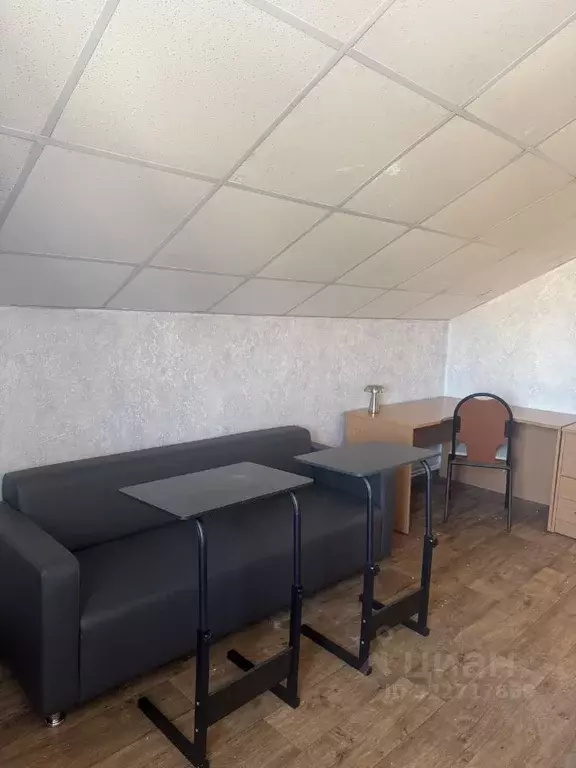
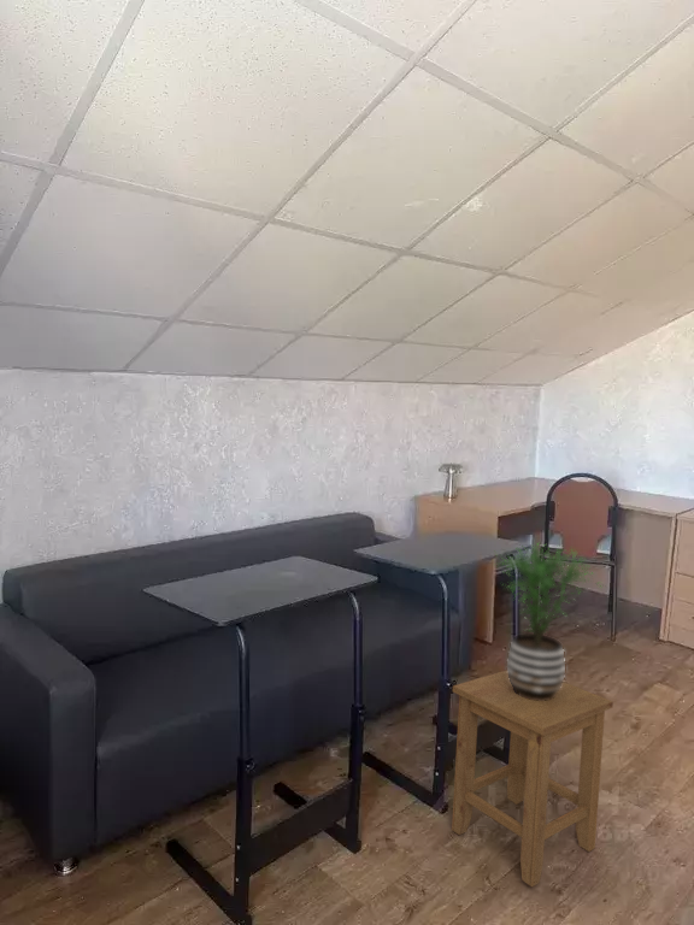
+ stool [451,670,614,888]
+ potted plant [492,540,607,701]
